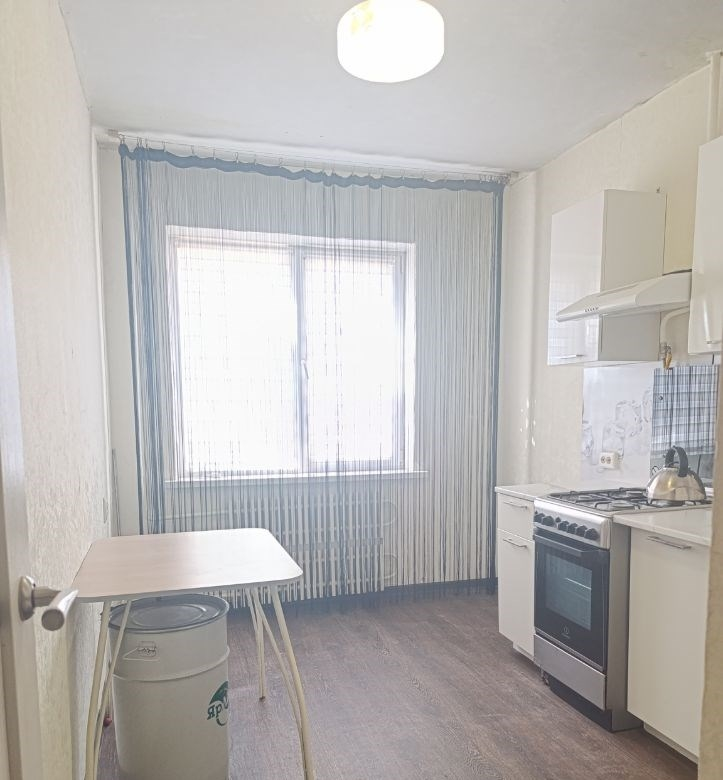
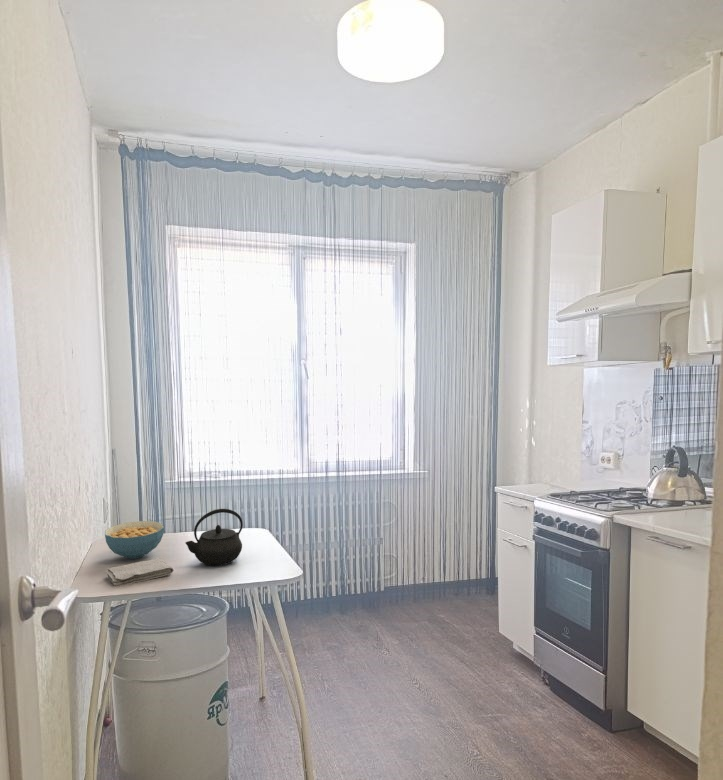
+ washcloth [105,558,175,587]
+ kettle [184,508,244,567]
+ cereal bowl [104,520,165,560]
